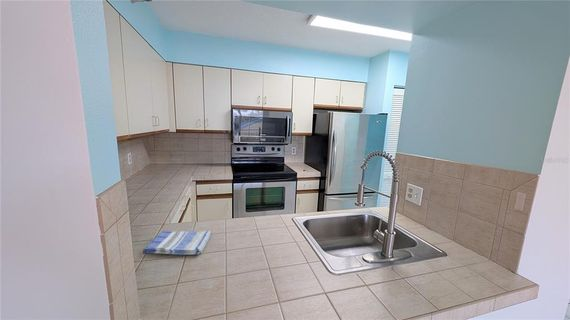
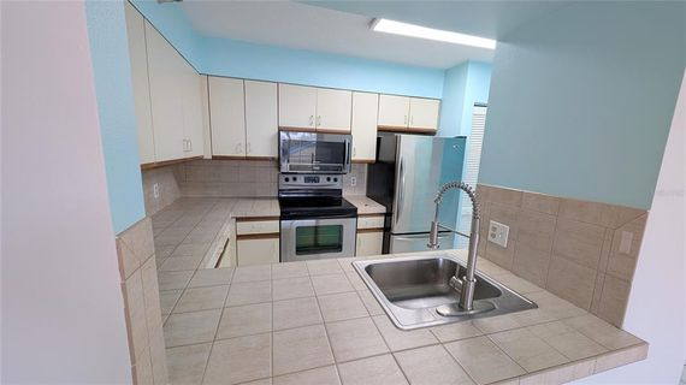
- dish towel [142,230,212,256]
